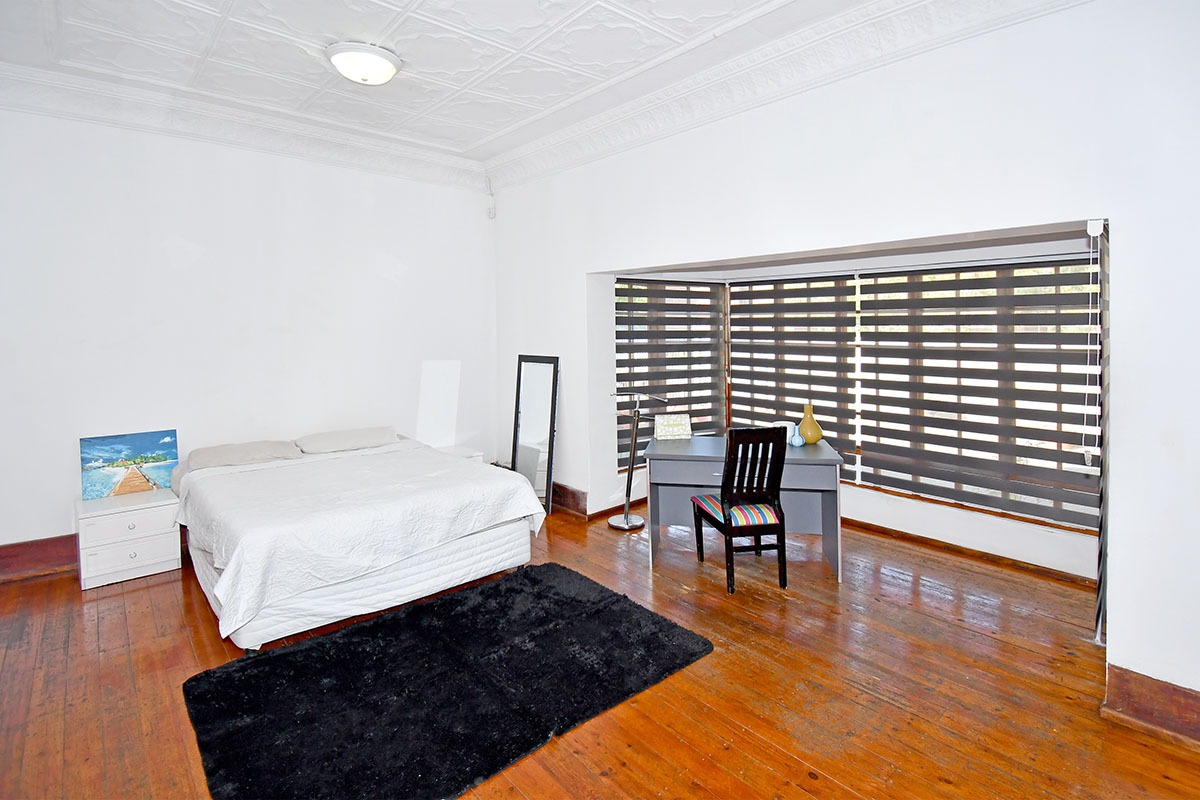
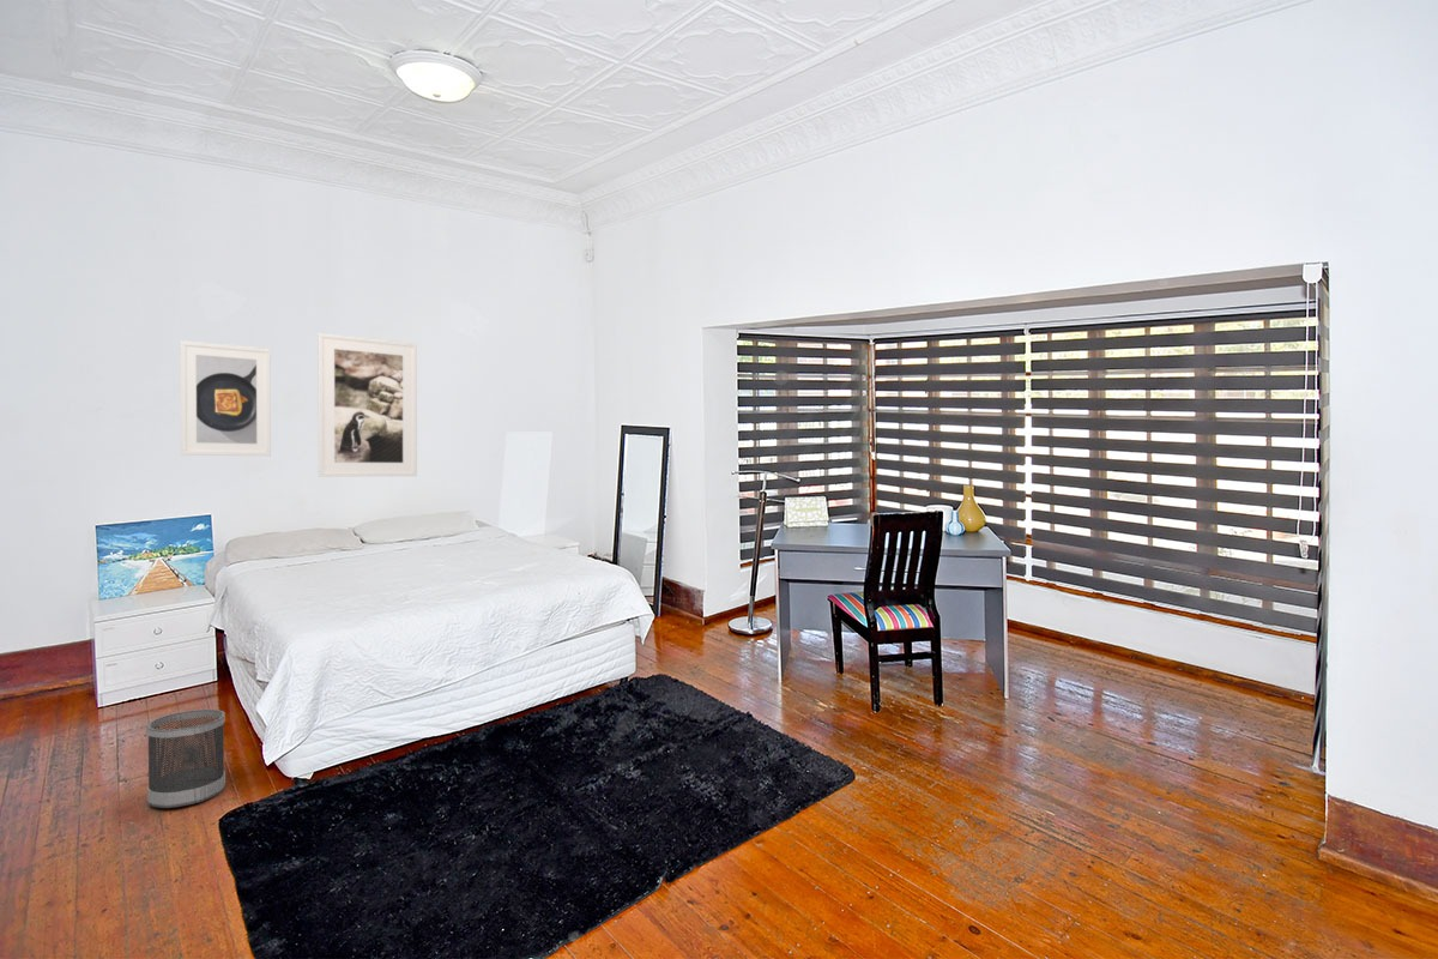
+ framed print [316,332,418,478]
+ wastebasket [146,708,226,809]
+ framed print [179,339,272,457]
